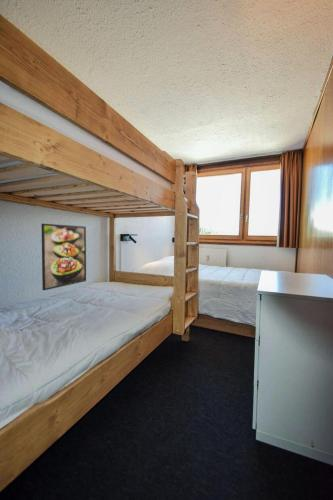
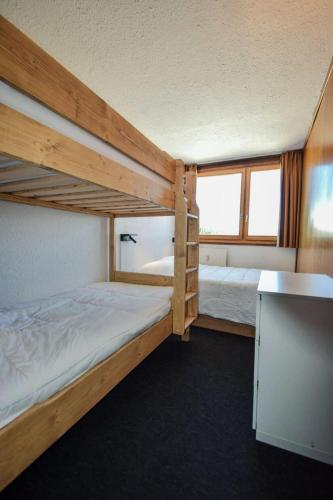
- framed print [40,223,87,291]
